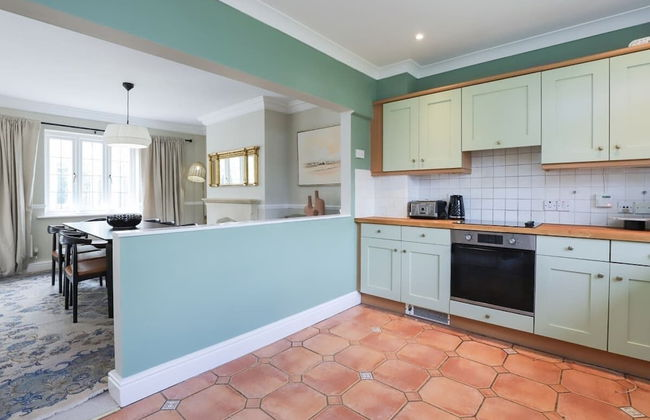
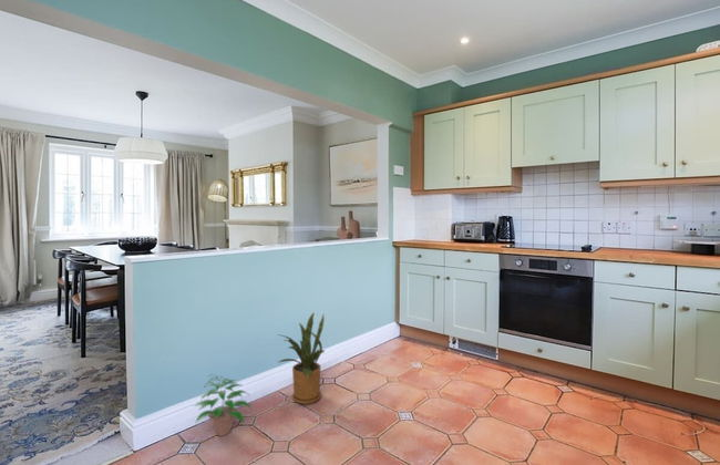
+ house plant [276,312,326,405]
+ potted plant [193,373,253,437]
